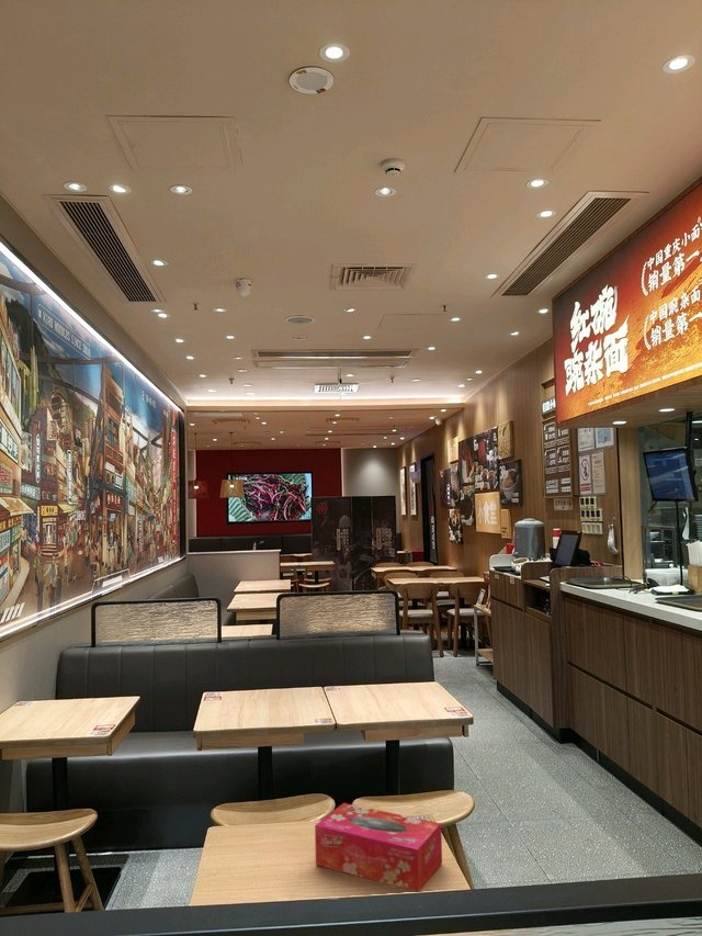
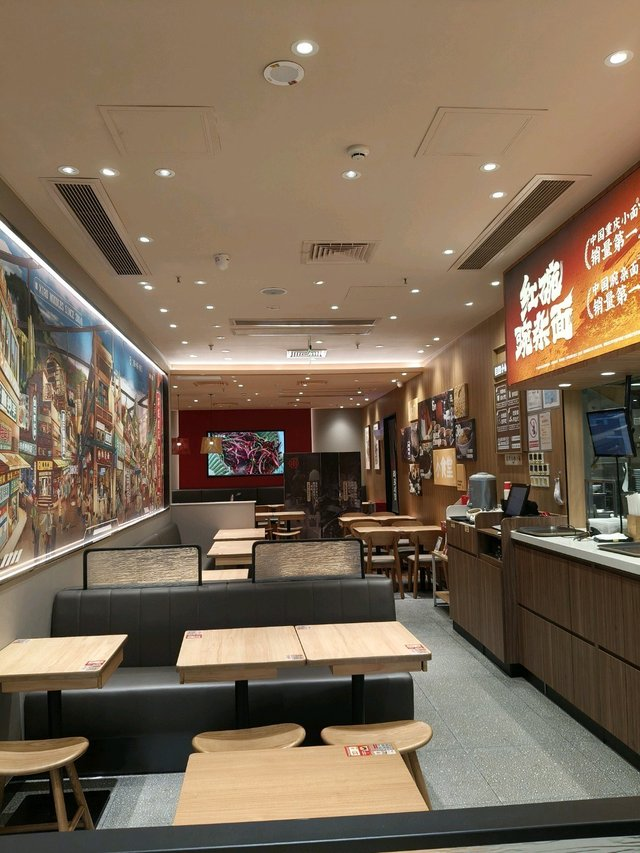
- tissue box [314,802,443,892]
